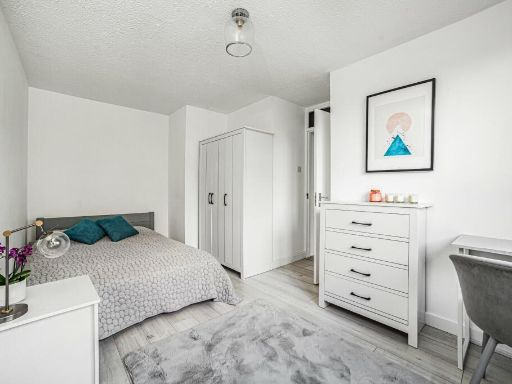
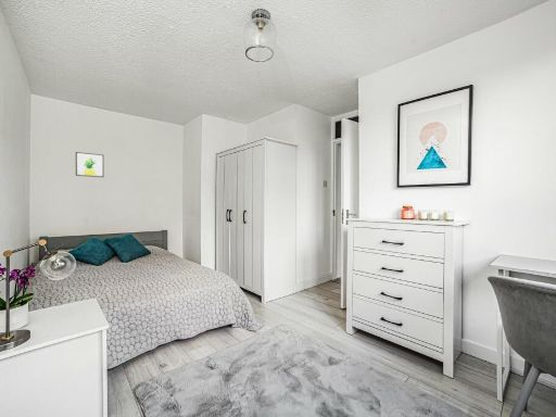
+ wall art [75,151,104,178]
